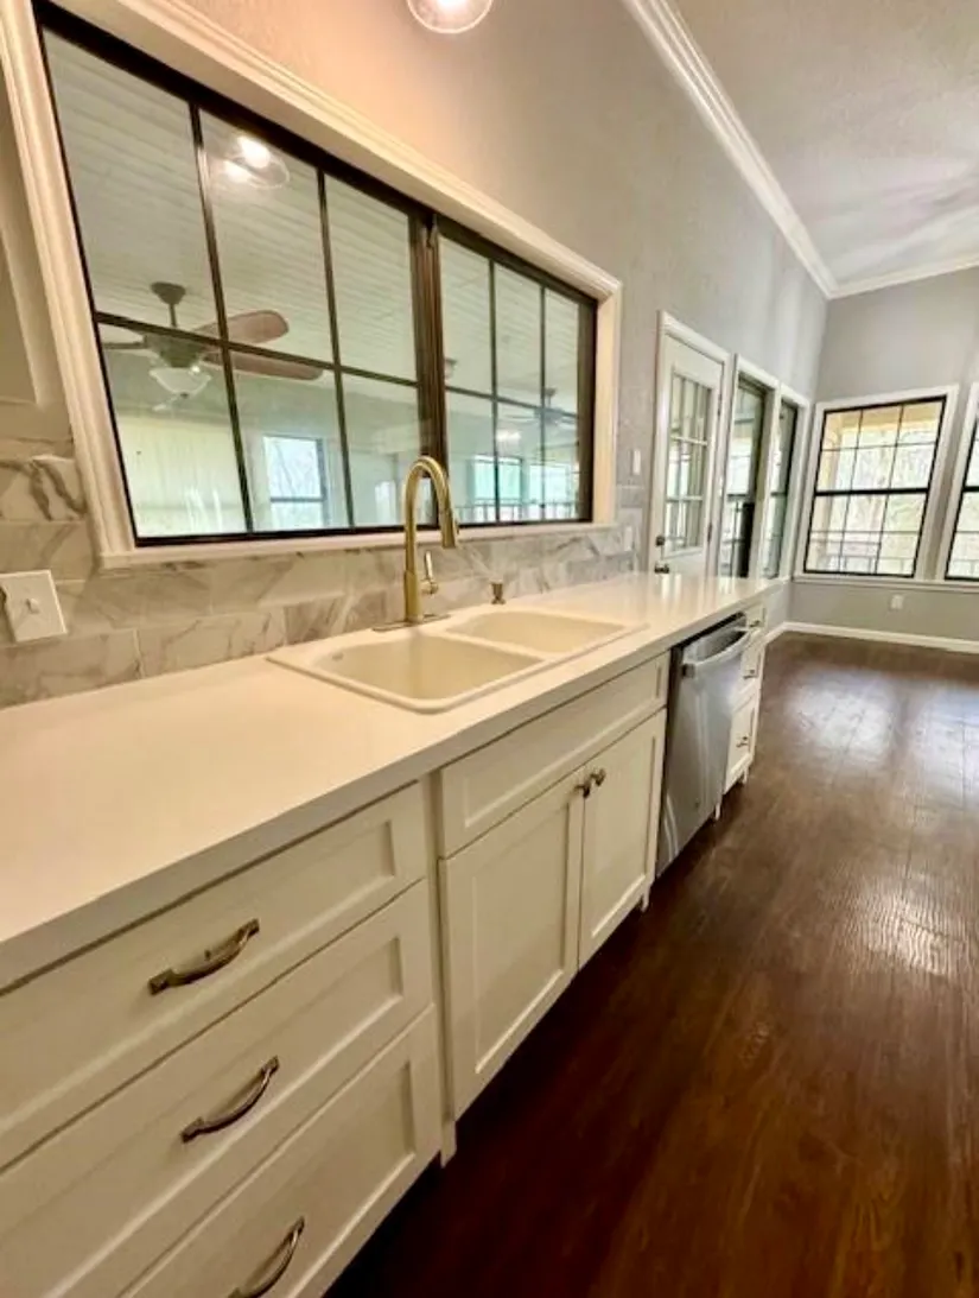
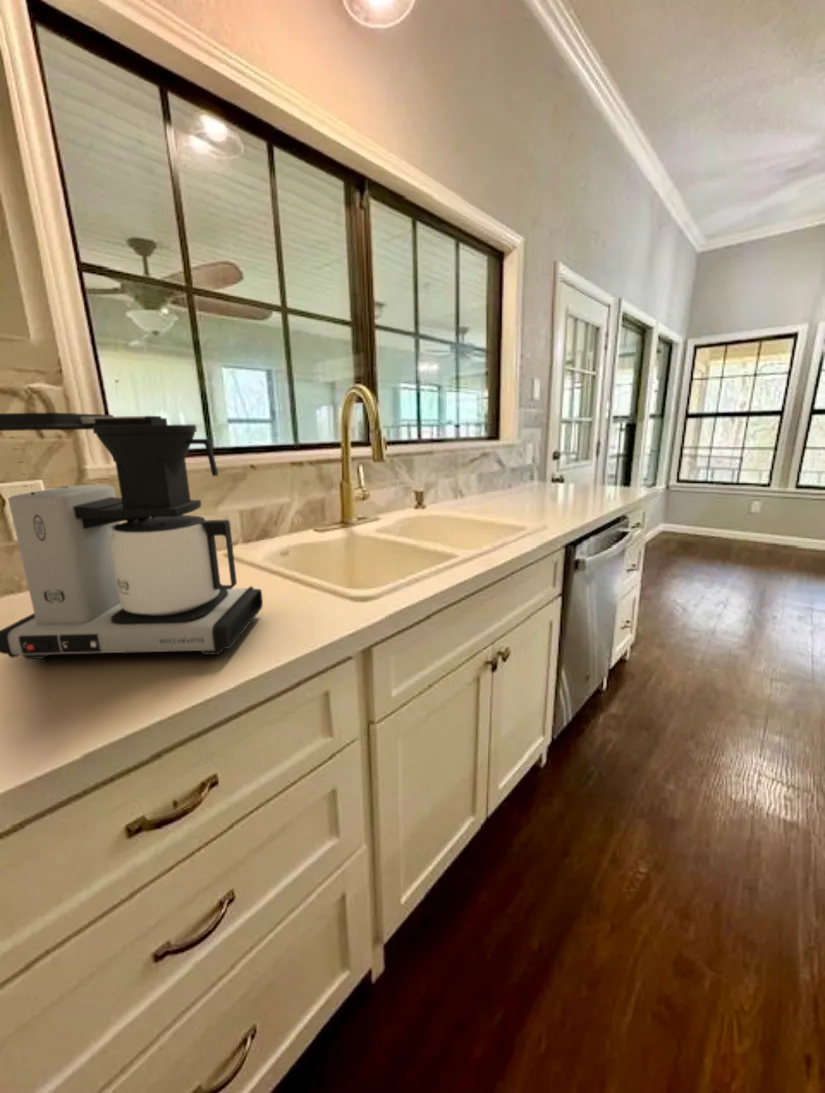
+ coffee maker [0,412,264,660]
